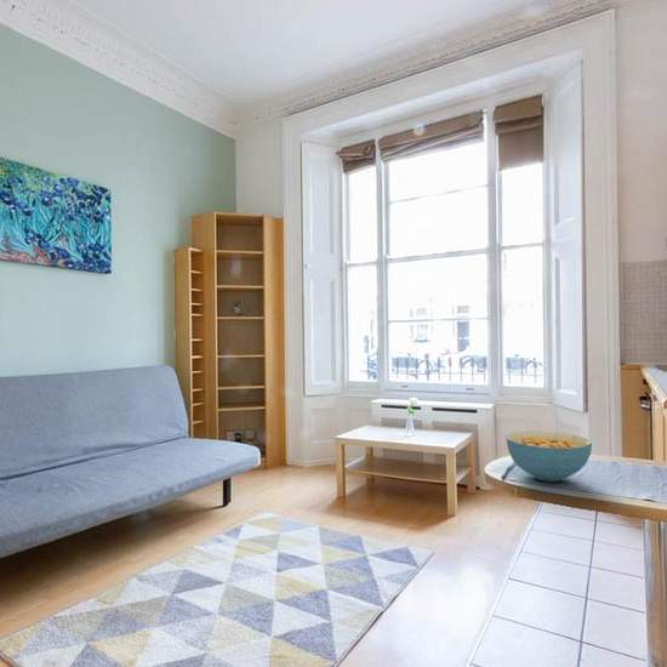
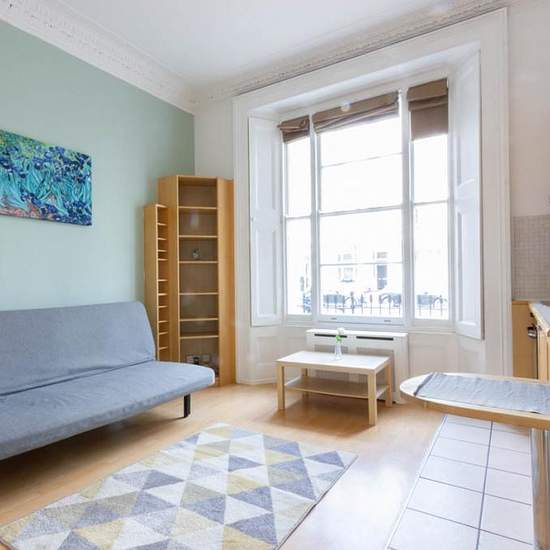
- cereal bowl [504,429,593,483]
